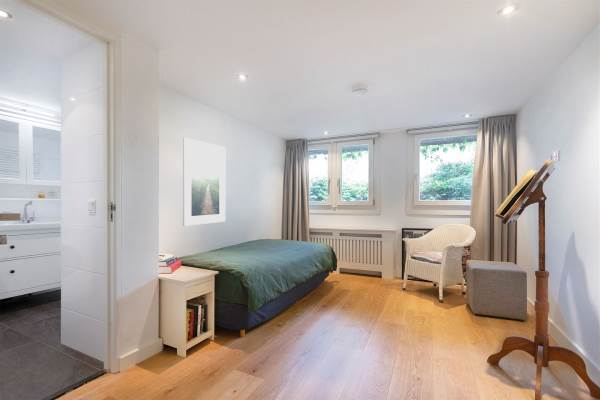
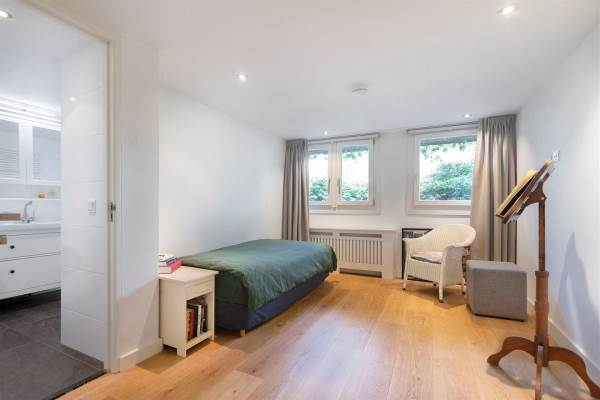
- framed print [182,137,226,227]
